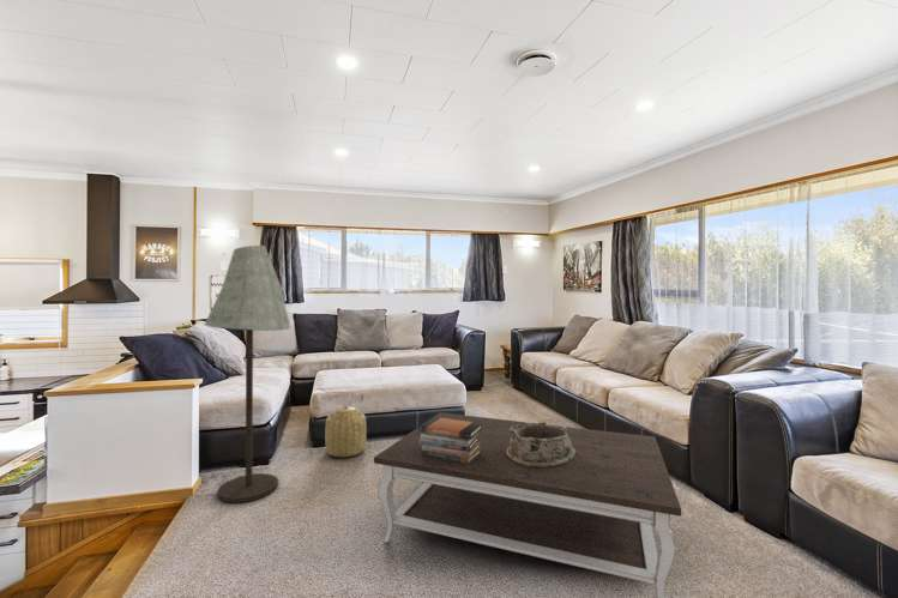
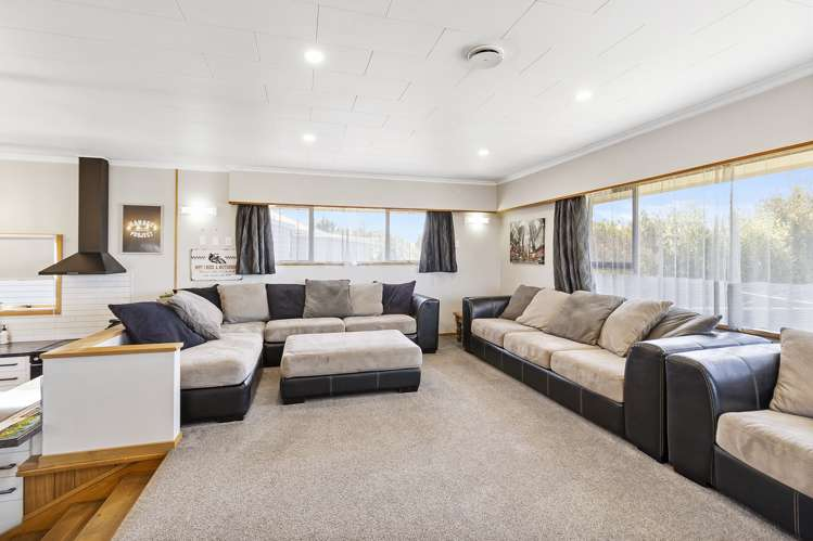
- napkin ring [506,421,577,467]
- book stack [417,416,482,464]
- coffee table [373,411,682,598]
- floor lamp [204,244,291,503]
- basket [324,404,367,459]
